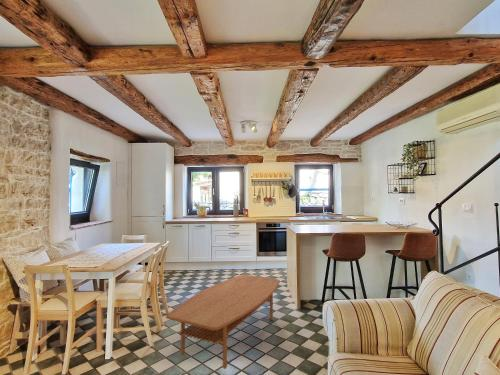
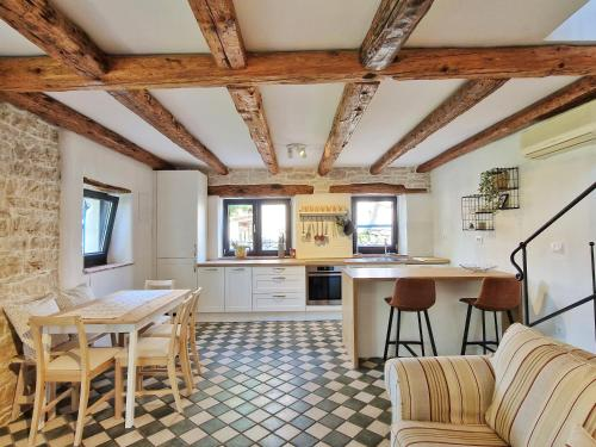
- coffee table [165,274,281,370]
